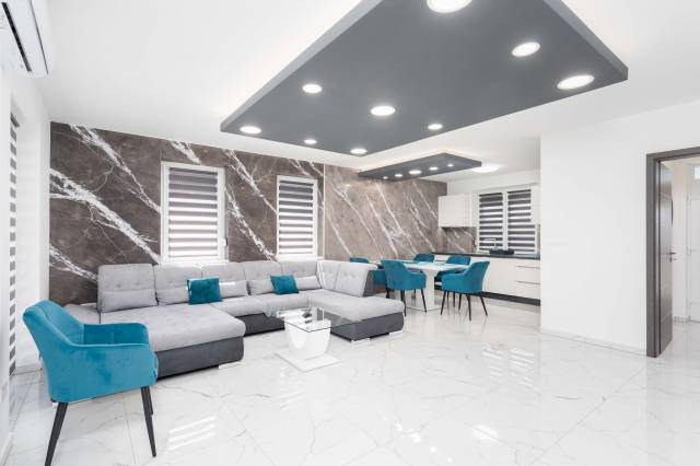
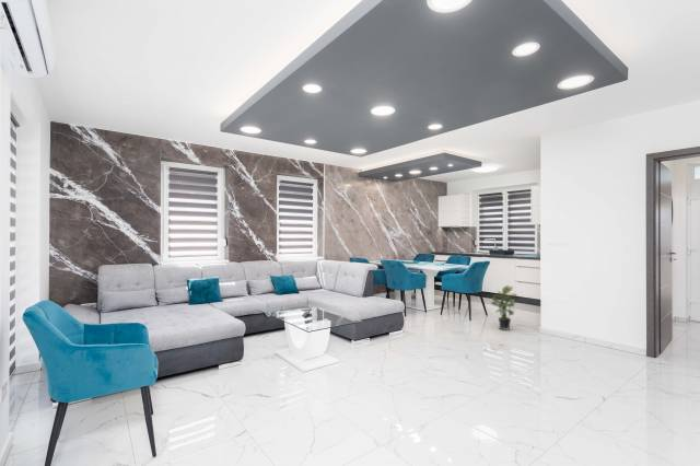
+ potted plant [490,283,518,331]
